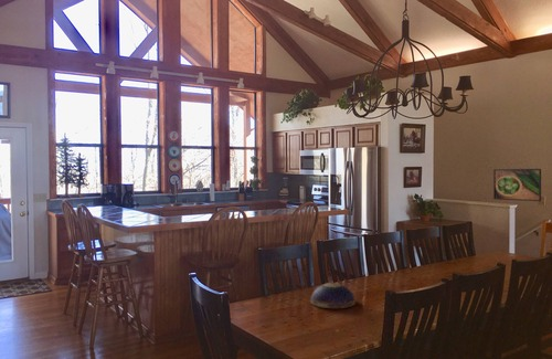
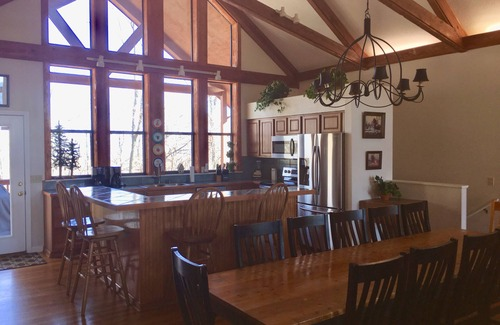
- decorative bowl [309,282,357,309]
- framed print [492,168,542,202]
